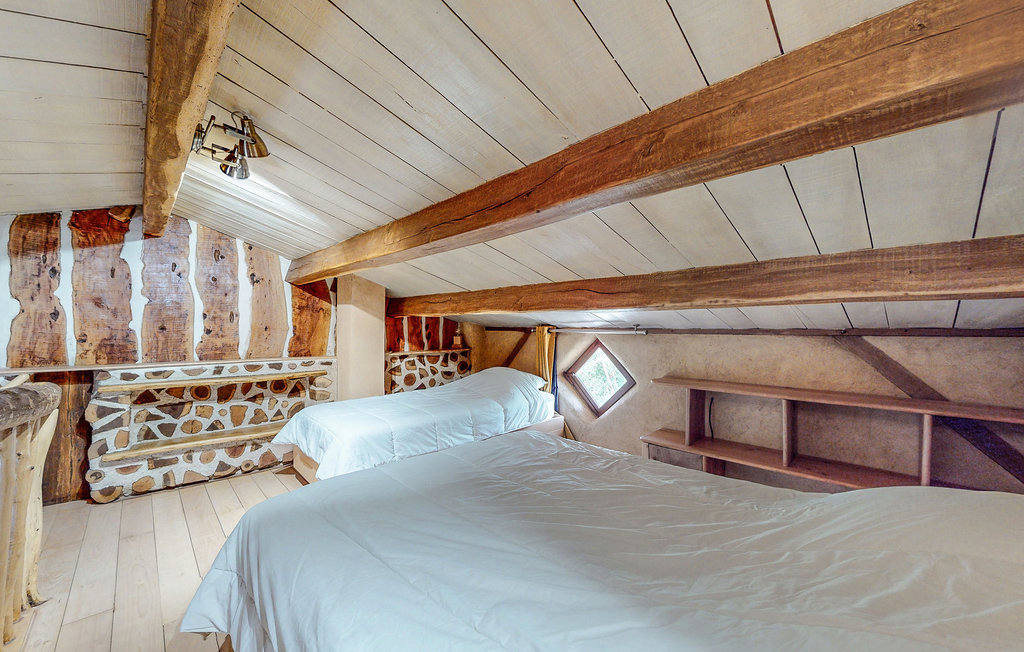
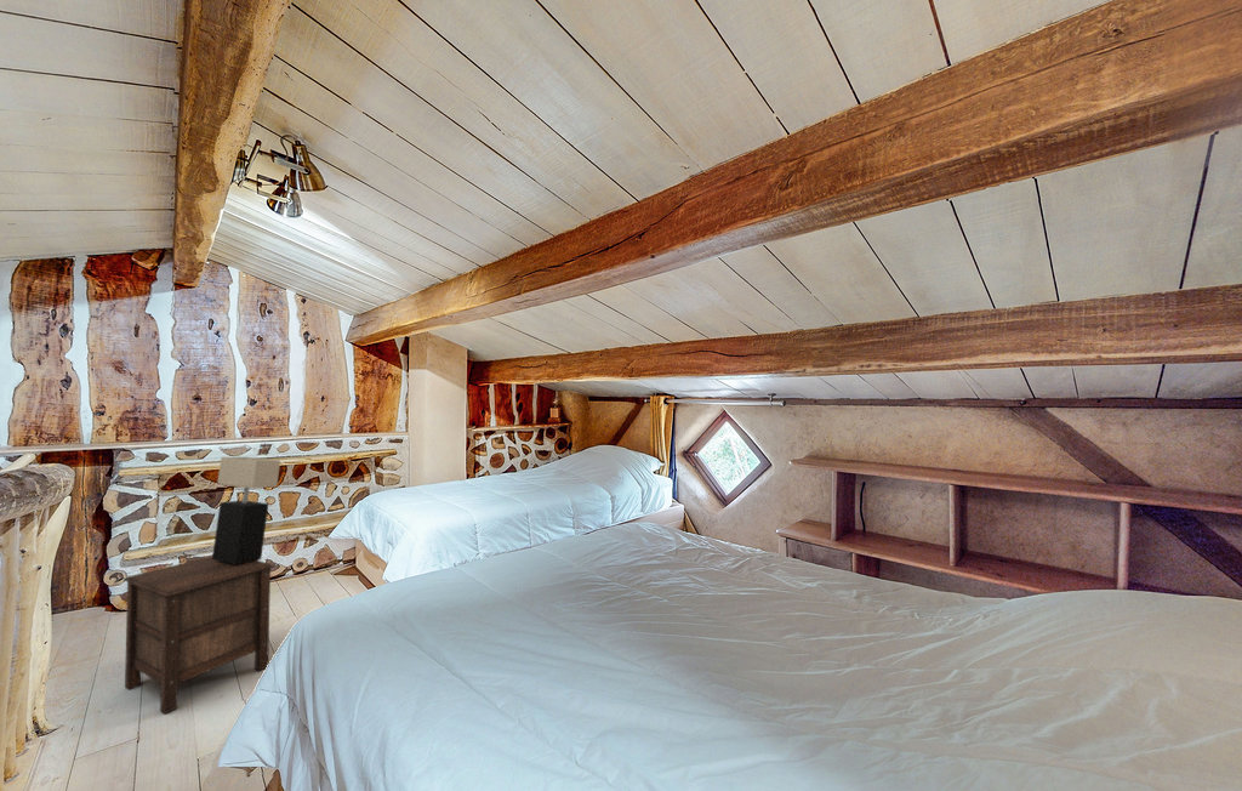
+ table lamp [211,456,281,564]
+ nightstand [123,556,275,715]
